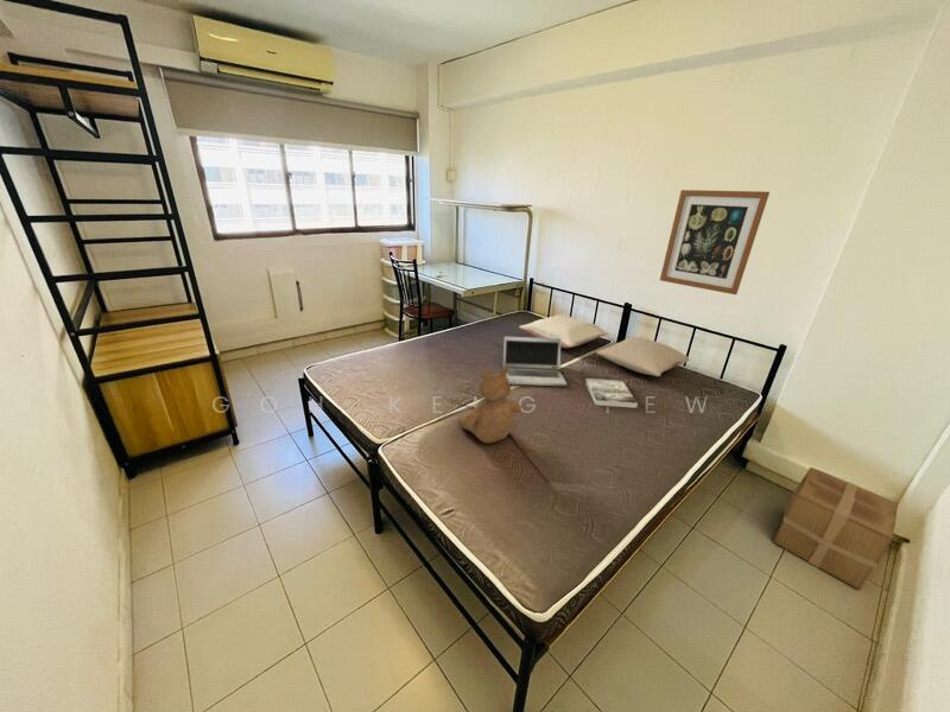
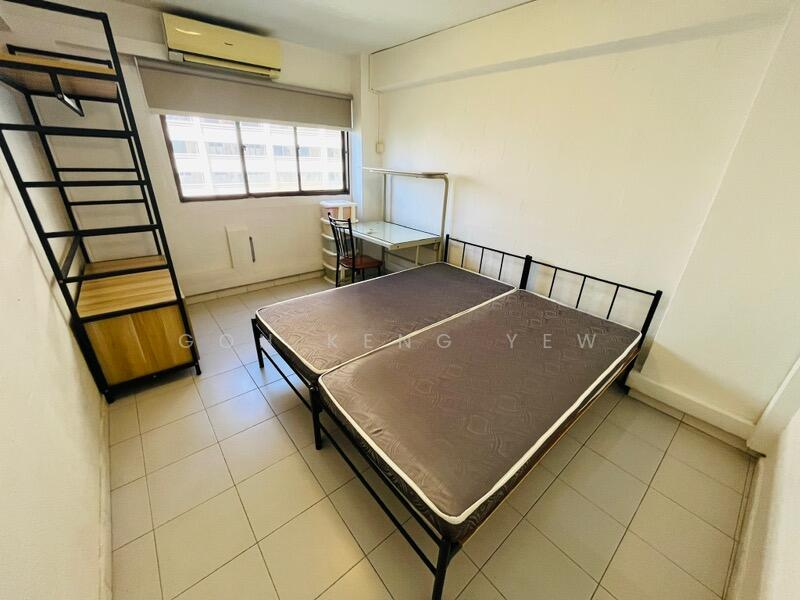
- cardboard box [772,466,899,591]
- pillow [595,336,691,377]
- pillow [518,313,610,349]
- teddy bear [457,365,522,444]
- laptop [502,336,568,387]
- wall art [659,189,771,295]
- book [584,377,639,409]
